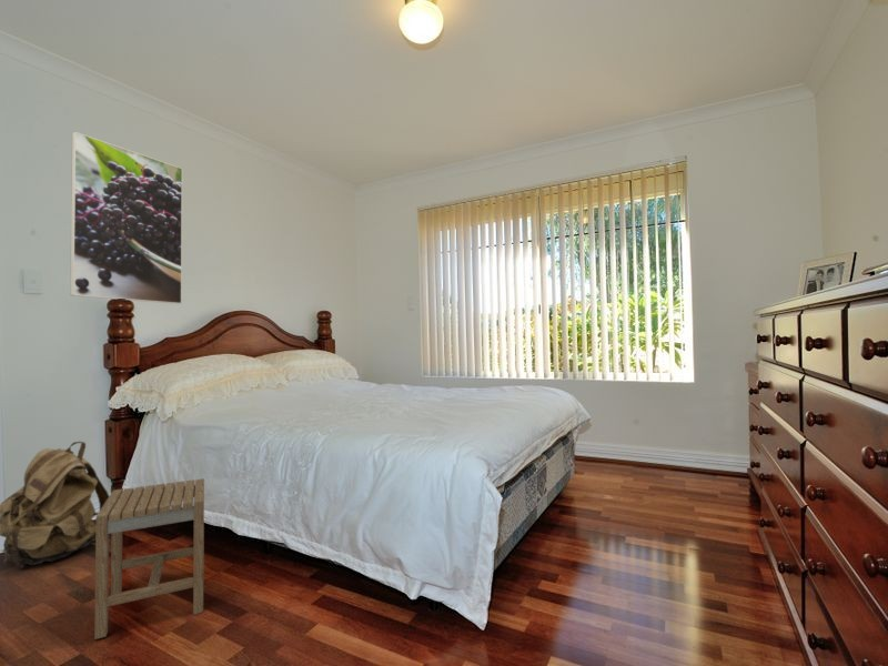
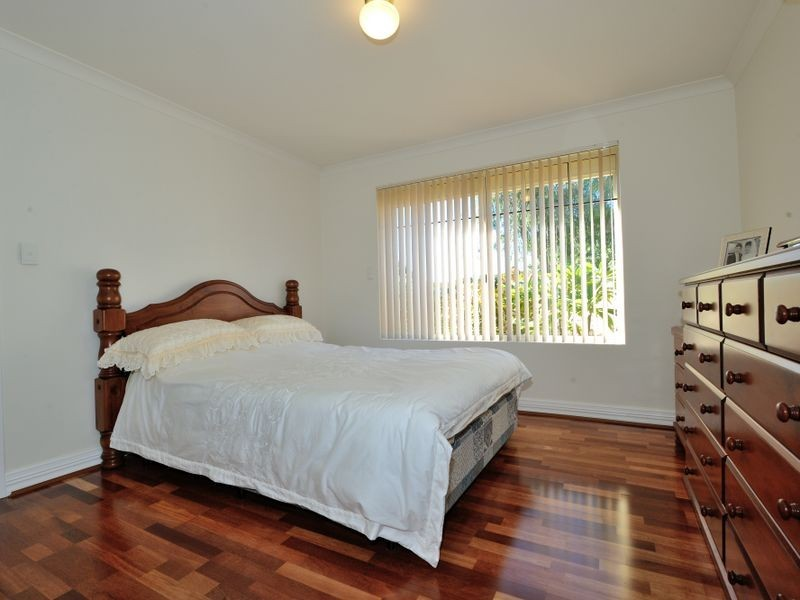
- stool [93,477,205,640]
- backpack [0,441,110,568]
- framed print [69,131,183,305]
